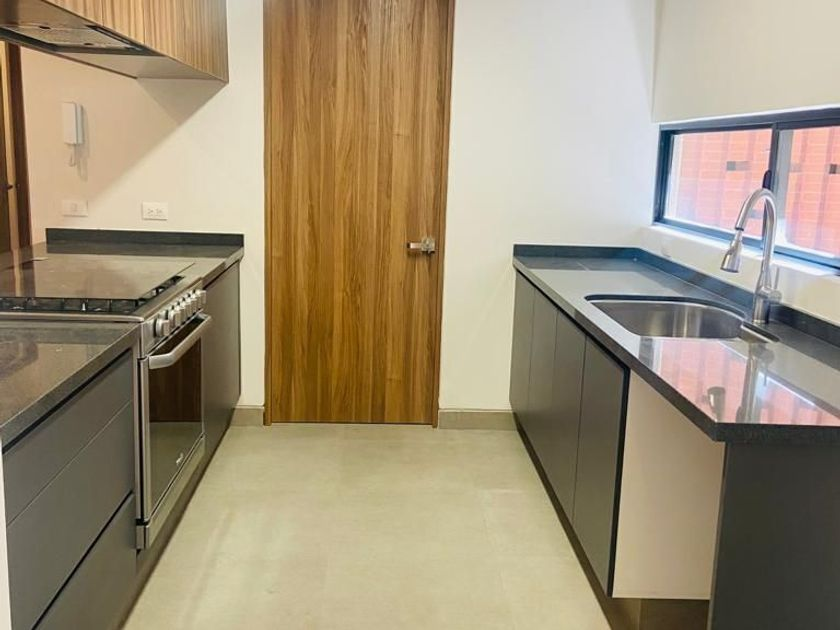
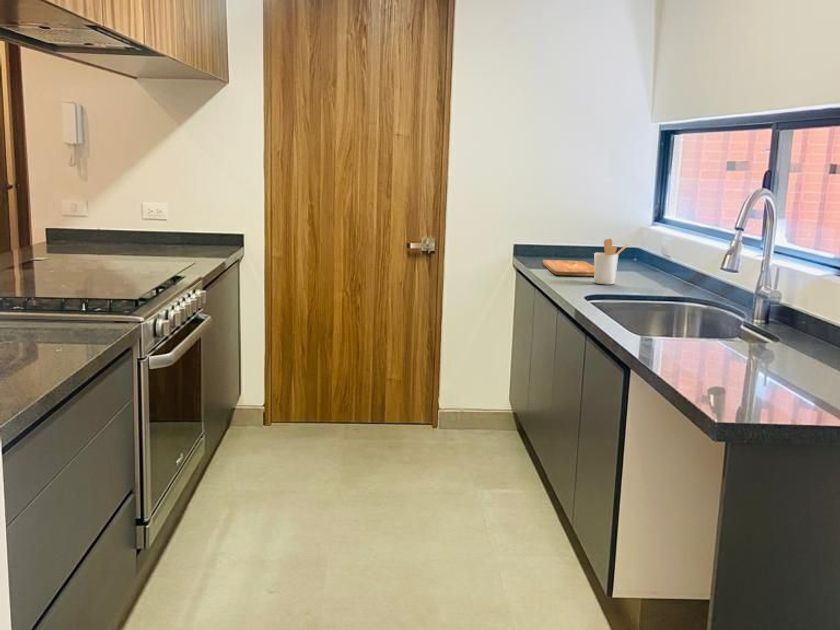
+ utensil holder [593,238,632,285]
+ cutting board [541,259,594,277]
